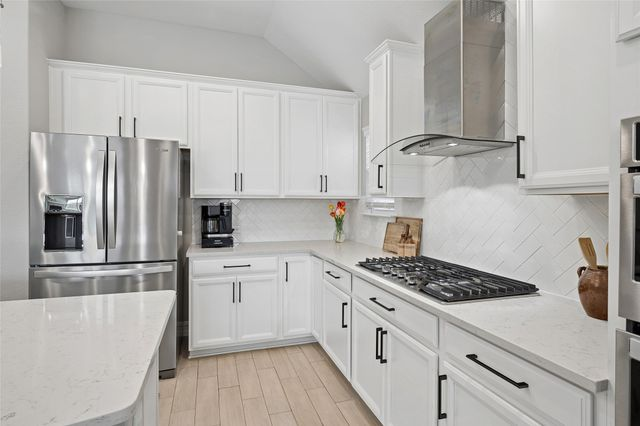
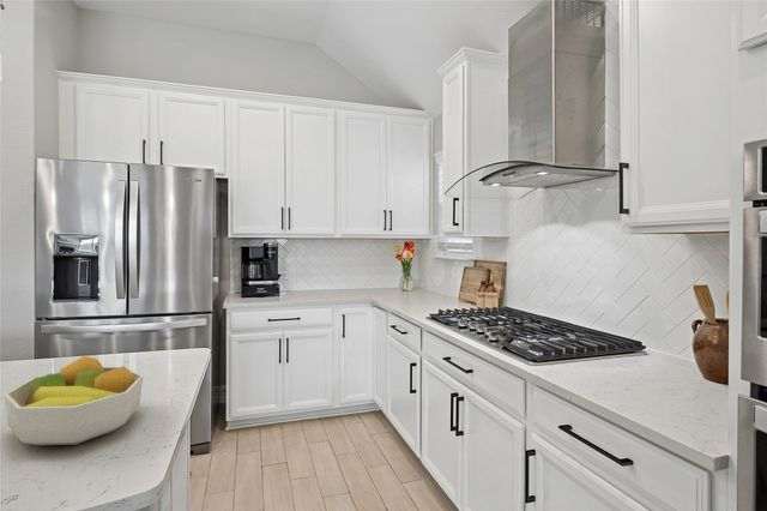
+ fruit bowl [2,355,145,446]
